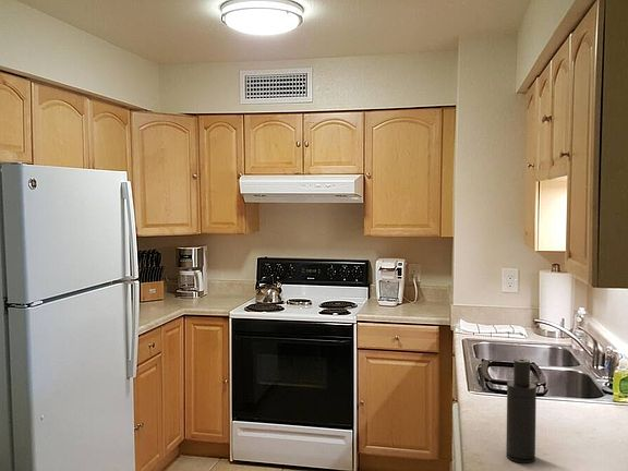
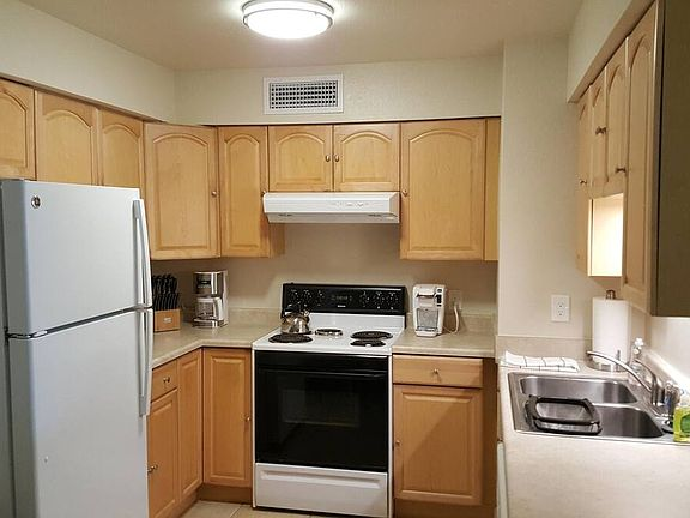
- atomizer [505,358,538,464]
